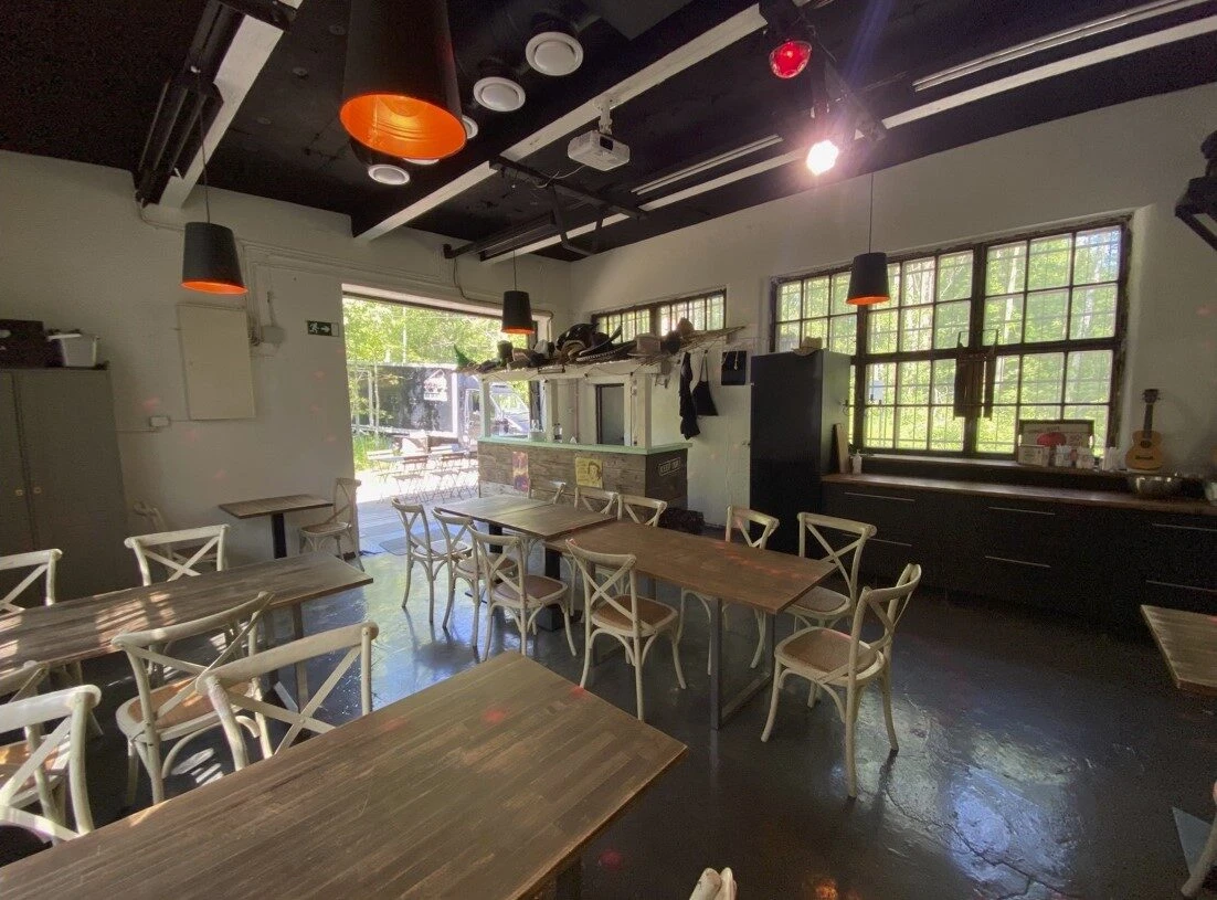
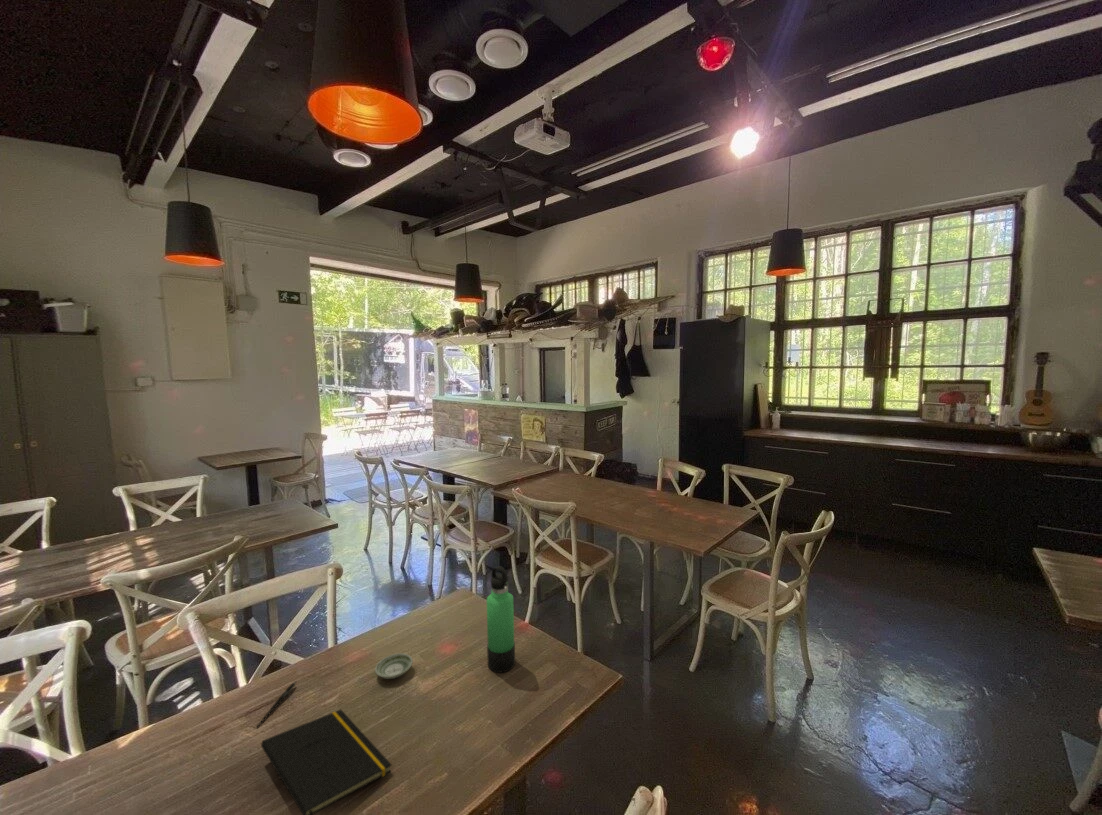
+ saucer [374,652,414,680]
+ notepad [260,709,393,815]
+ thermos bottle [486,565,516,674]
+ pen [255,680,298,728]
